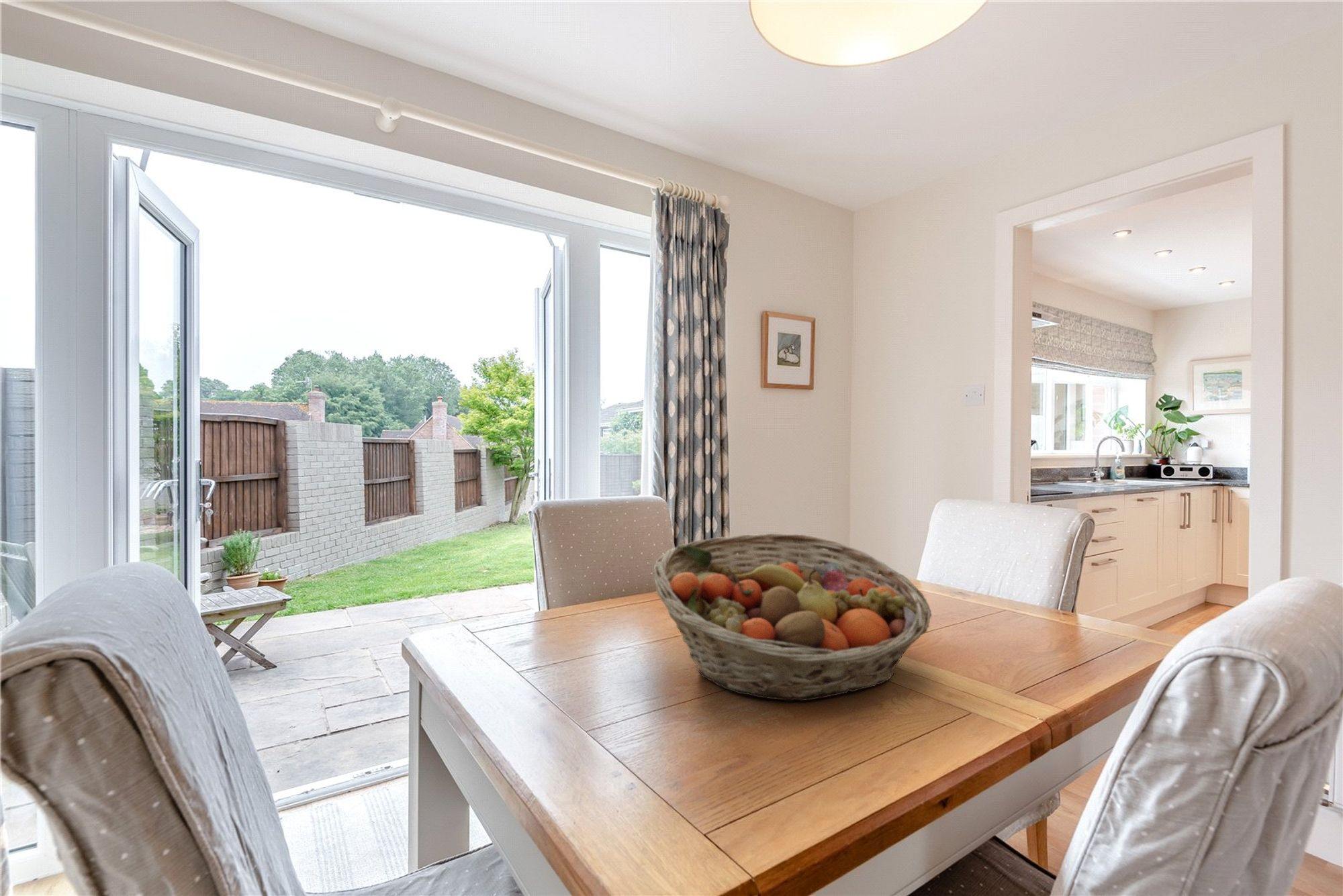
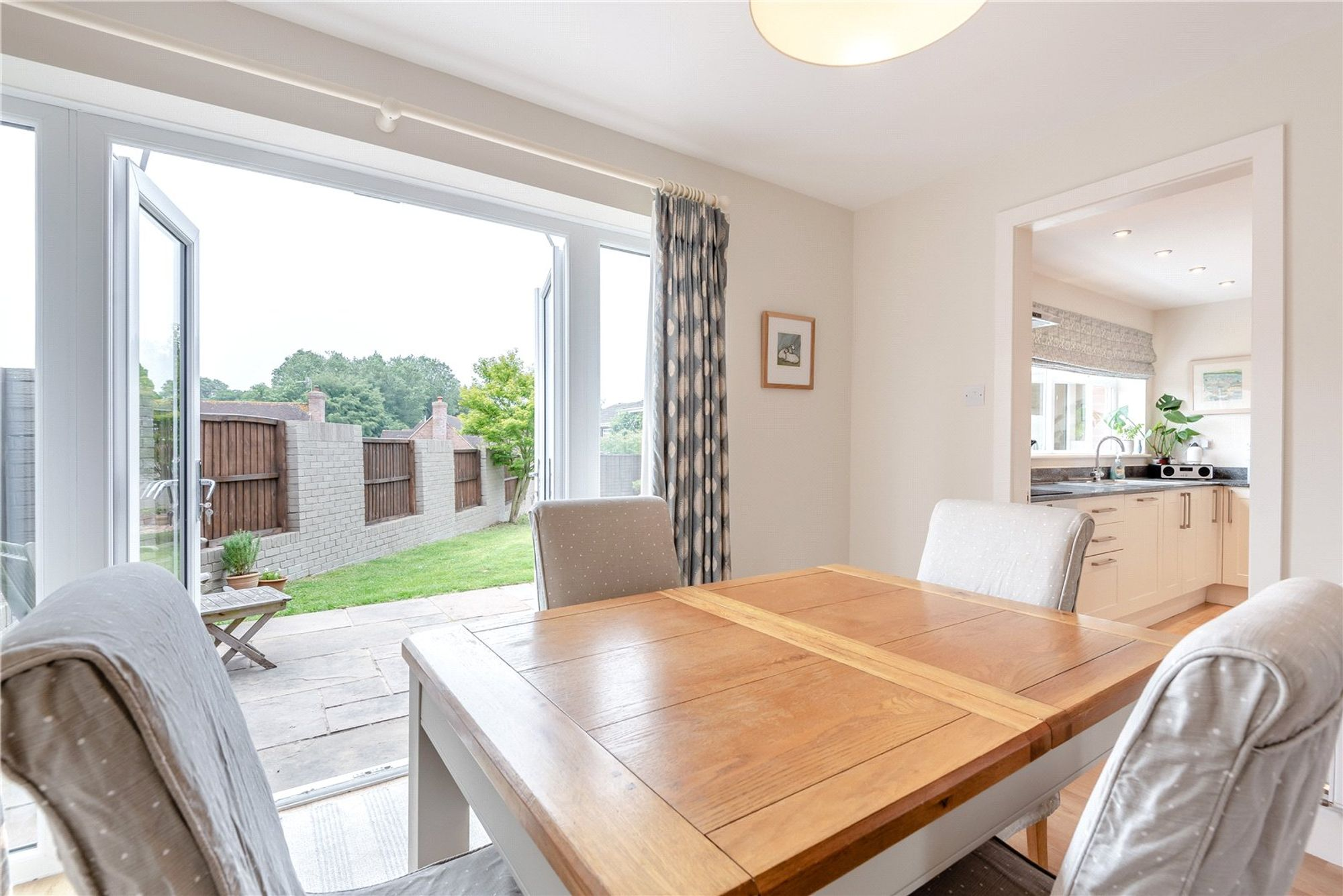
- fruit basket [653,533,932,701]
